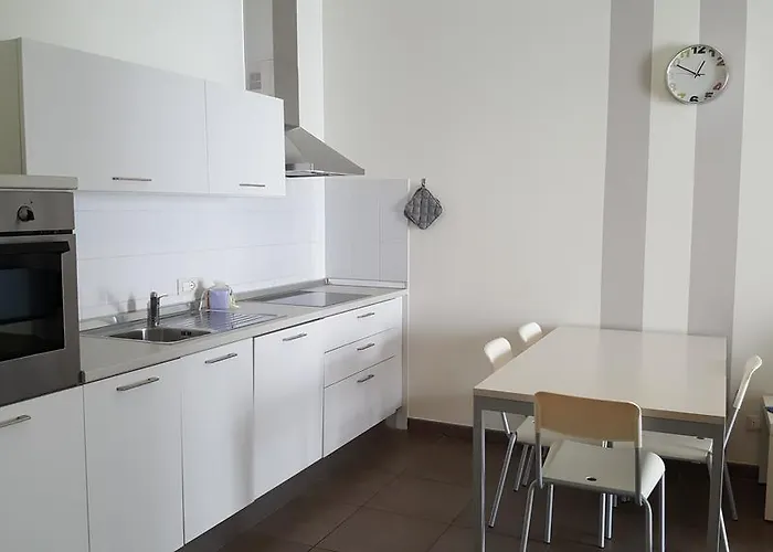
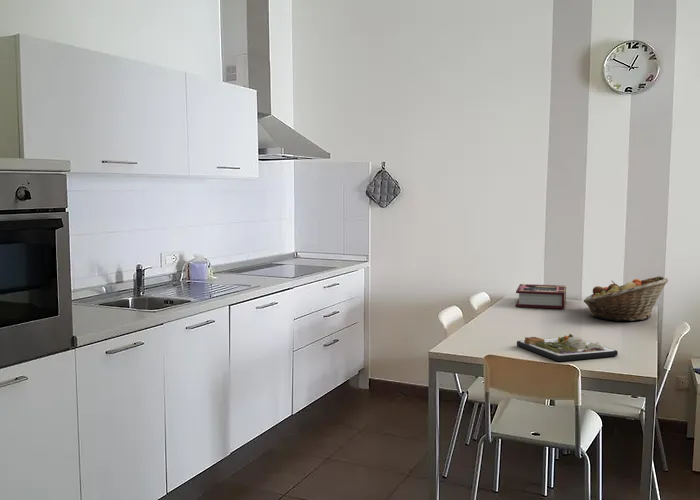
+ dinner plate [516,333,619,362]
+ fruit basket [583,275,669,322]
+ book [515,283,567,310]
